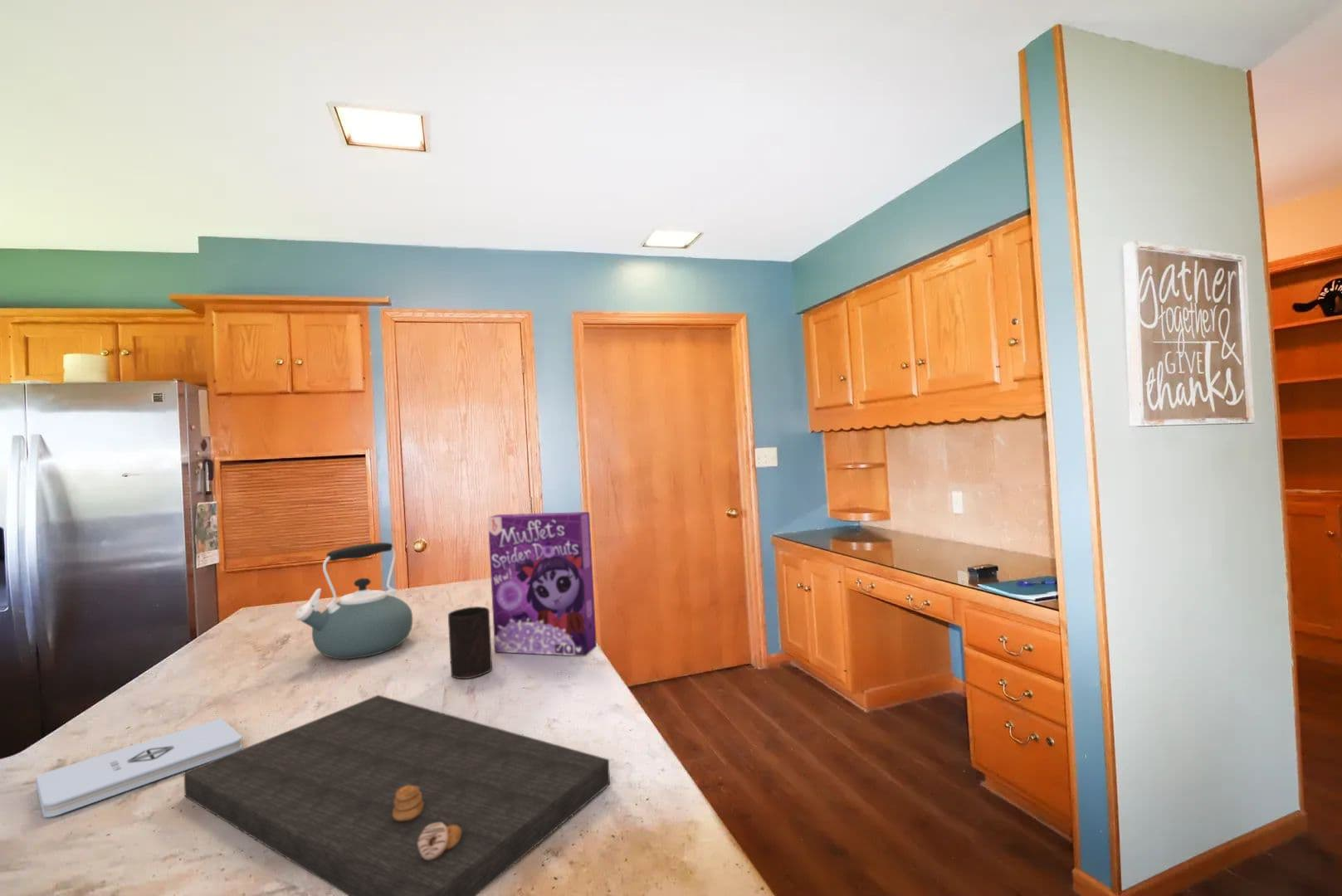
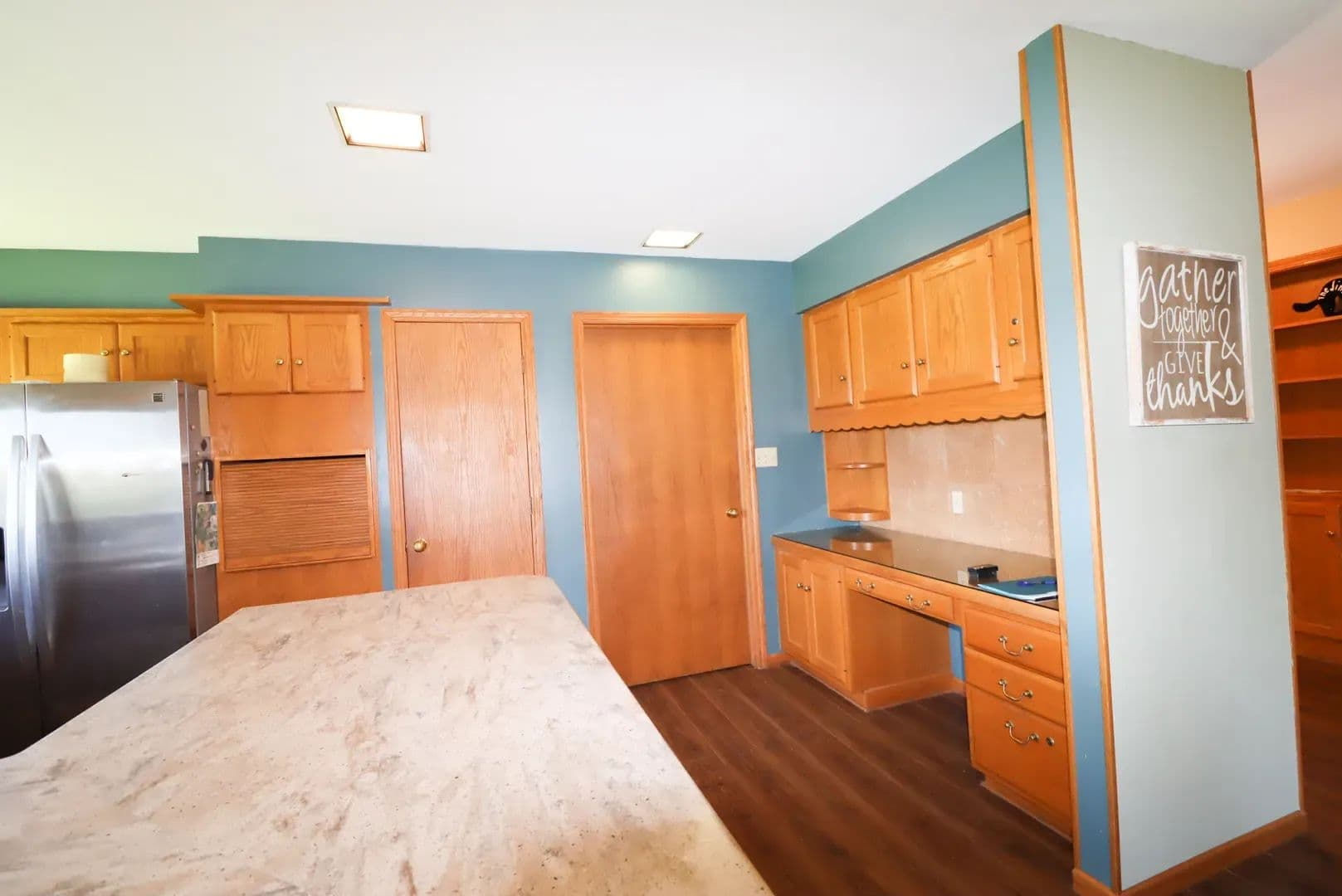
- cup [447,606,493,679]
- cereal box [487,511,598,657]
- kettle [294,542,413,660]
- notepad [35,718,243,818]
- cutting board [183,694,611,896]
